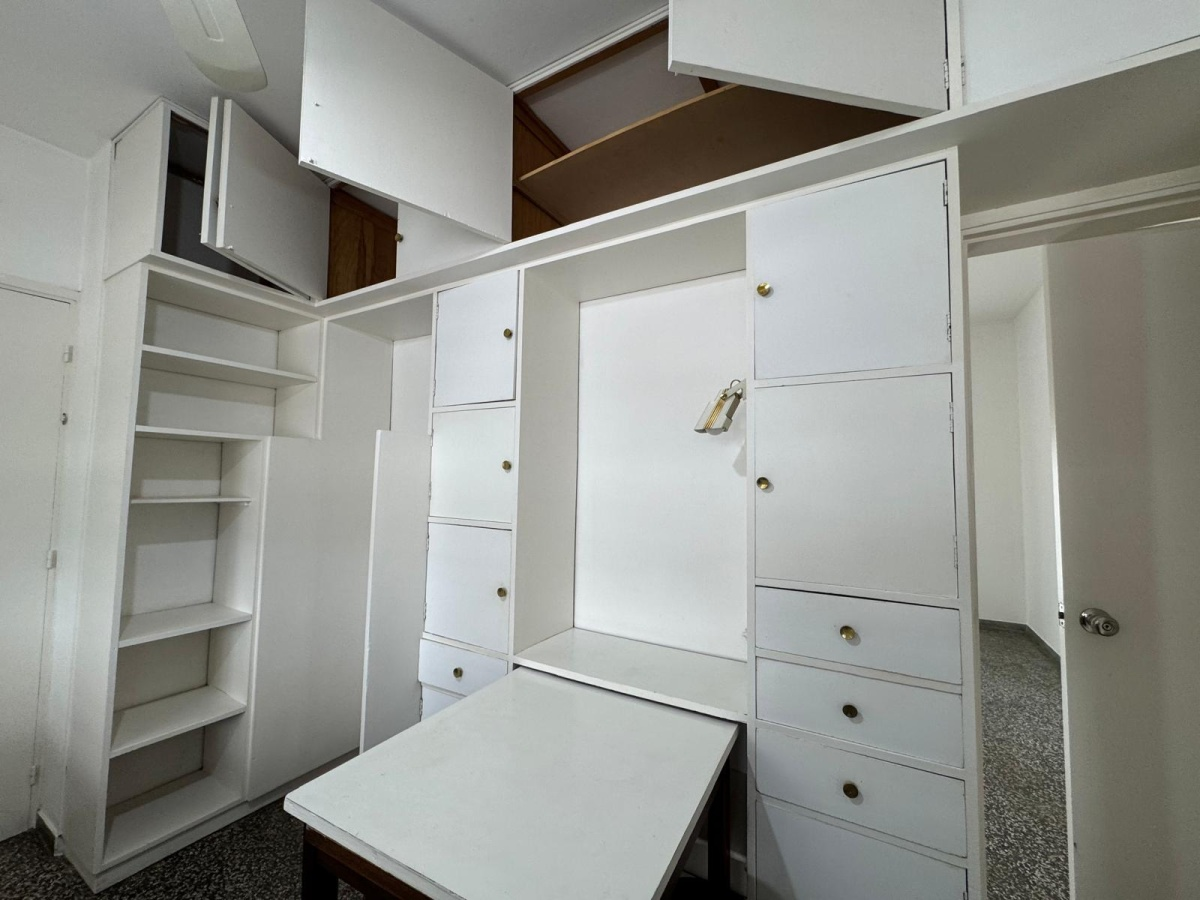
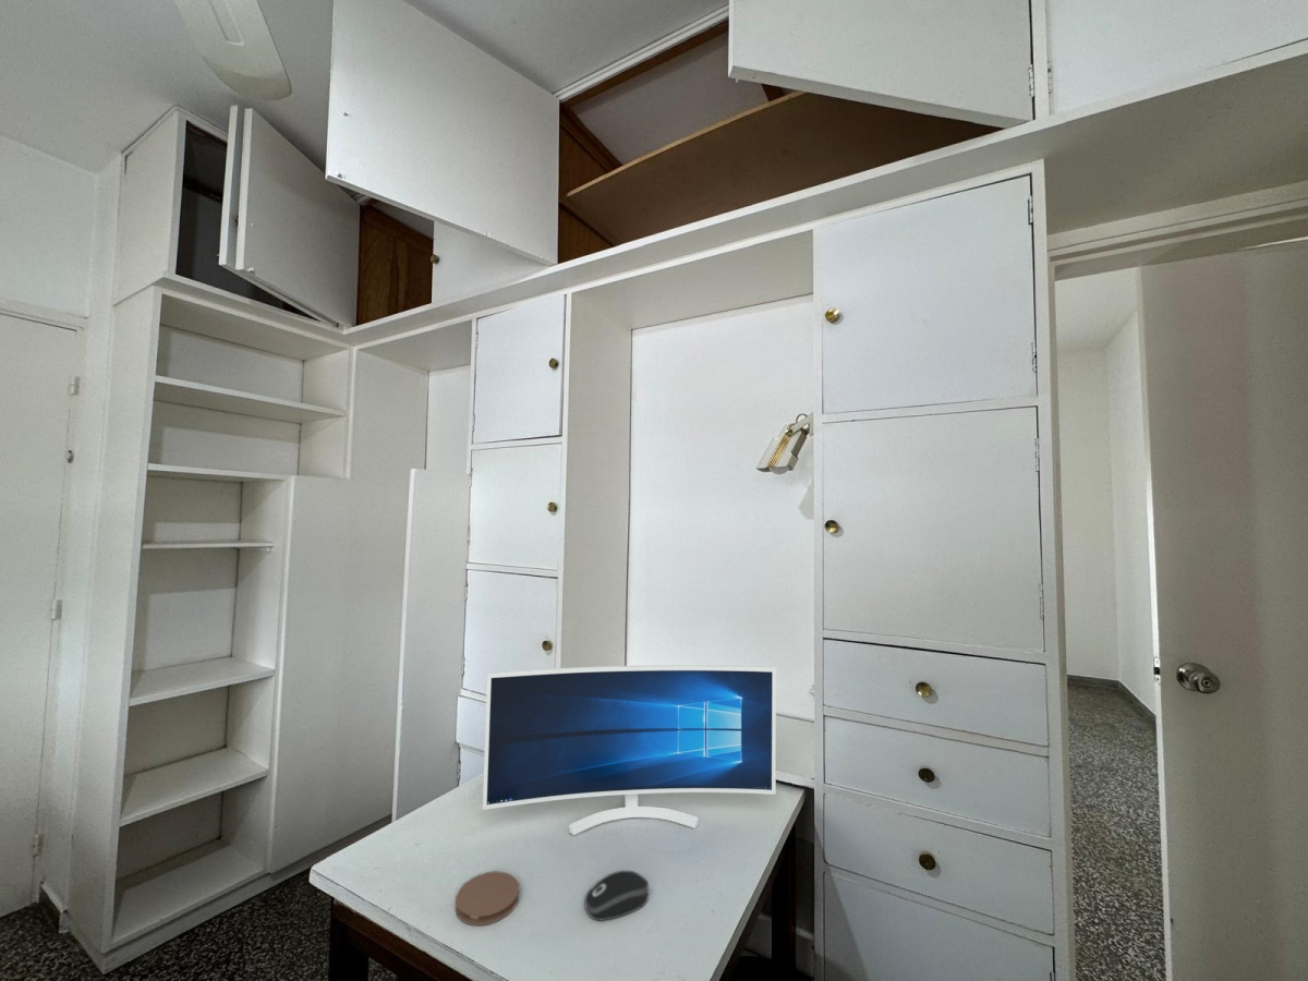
+ coaster [455,870,521,927]
+ computer mouse [583,870,650,921]
+ monitor [482,664,777,837]
